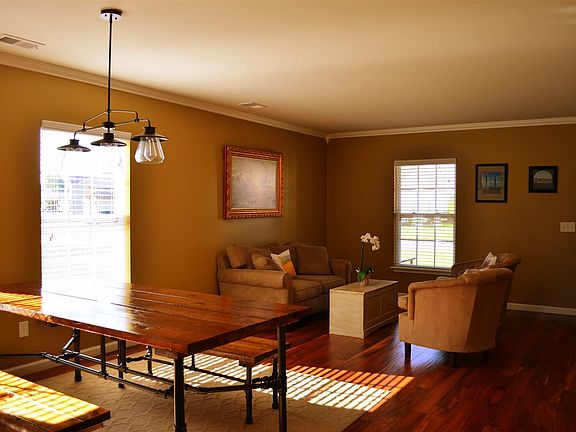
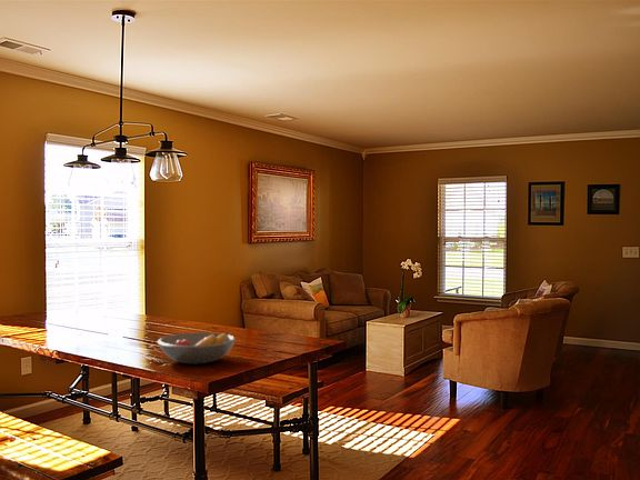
+ fruit bowl [157,331,238,366]
